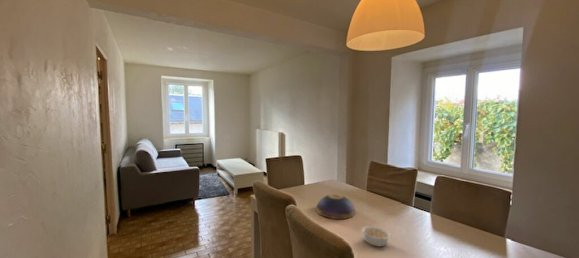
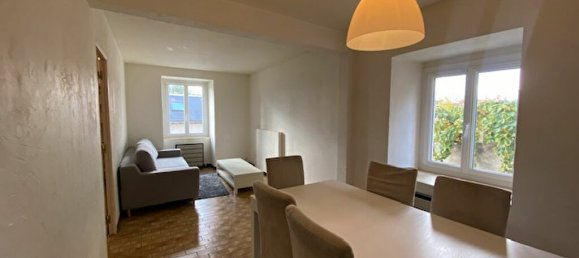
- legume [360,225,392,247]
- decorative bowl [315,193,356,220]
